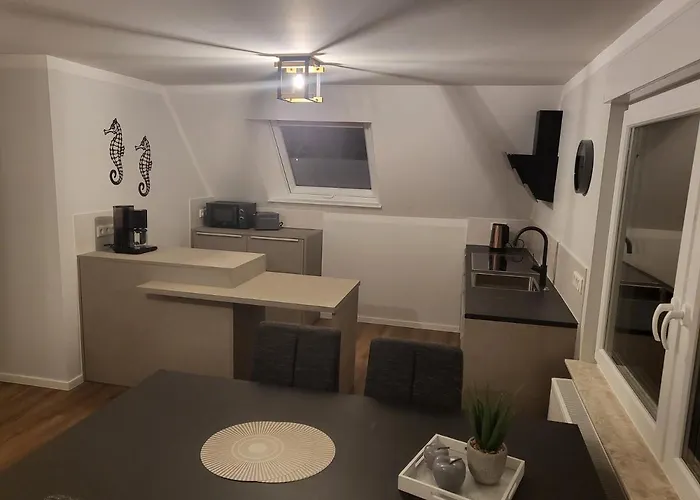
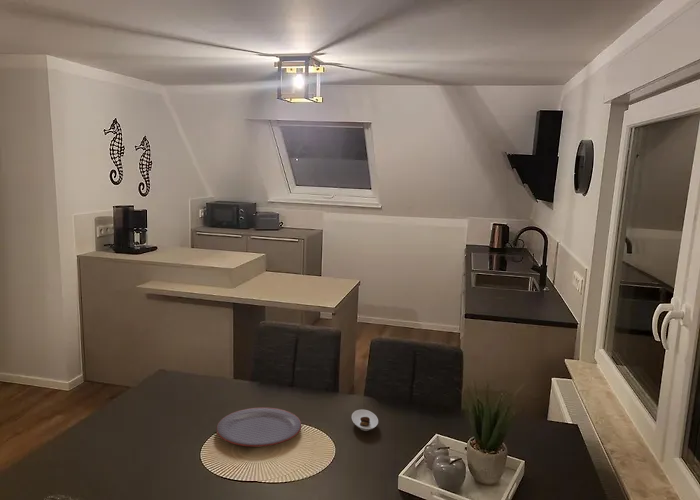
+ saucer [351,409,379,432]
+ plate [216,406,303,448]
